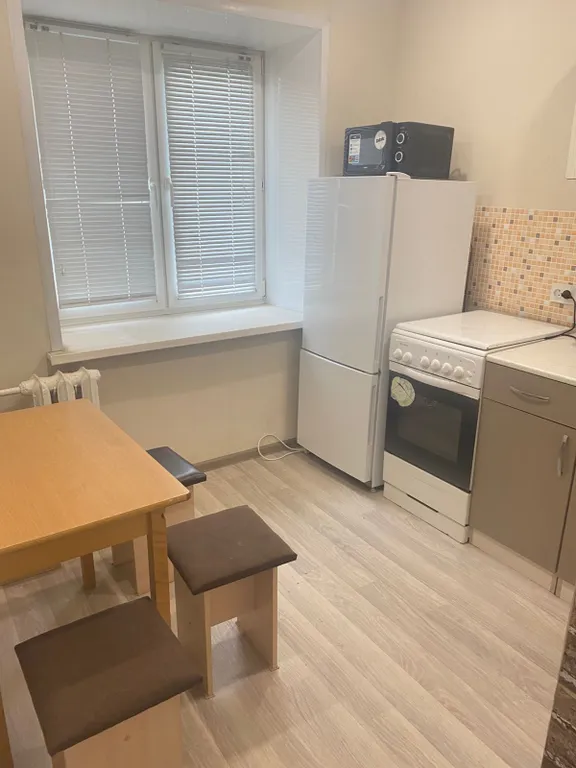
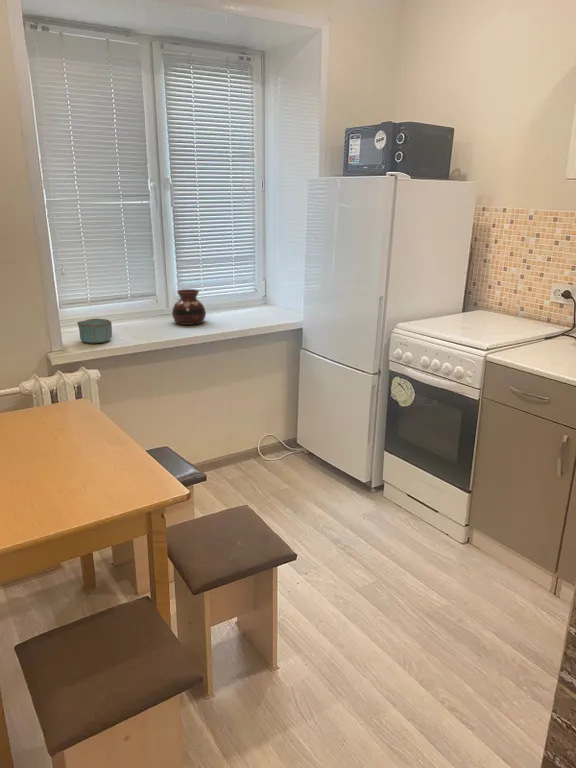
+ bowl [77,317,113,345]
+ vase [171,288,207,326]
